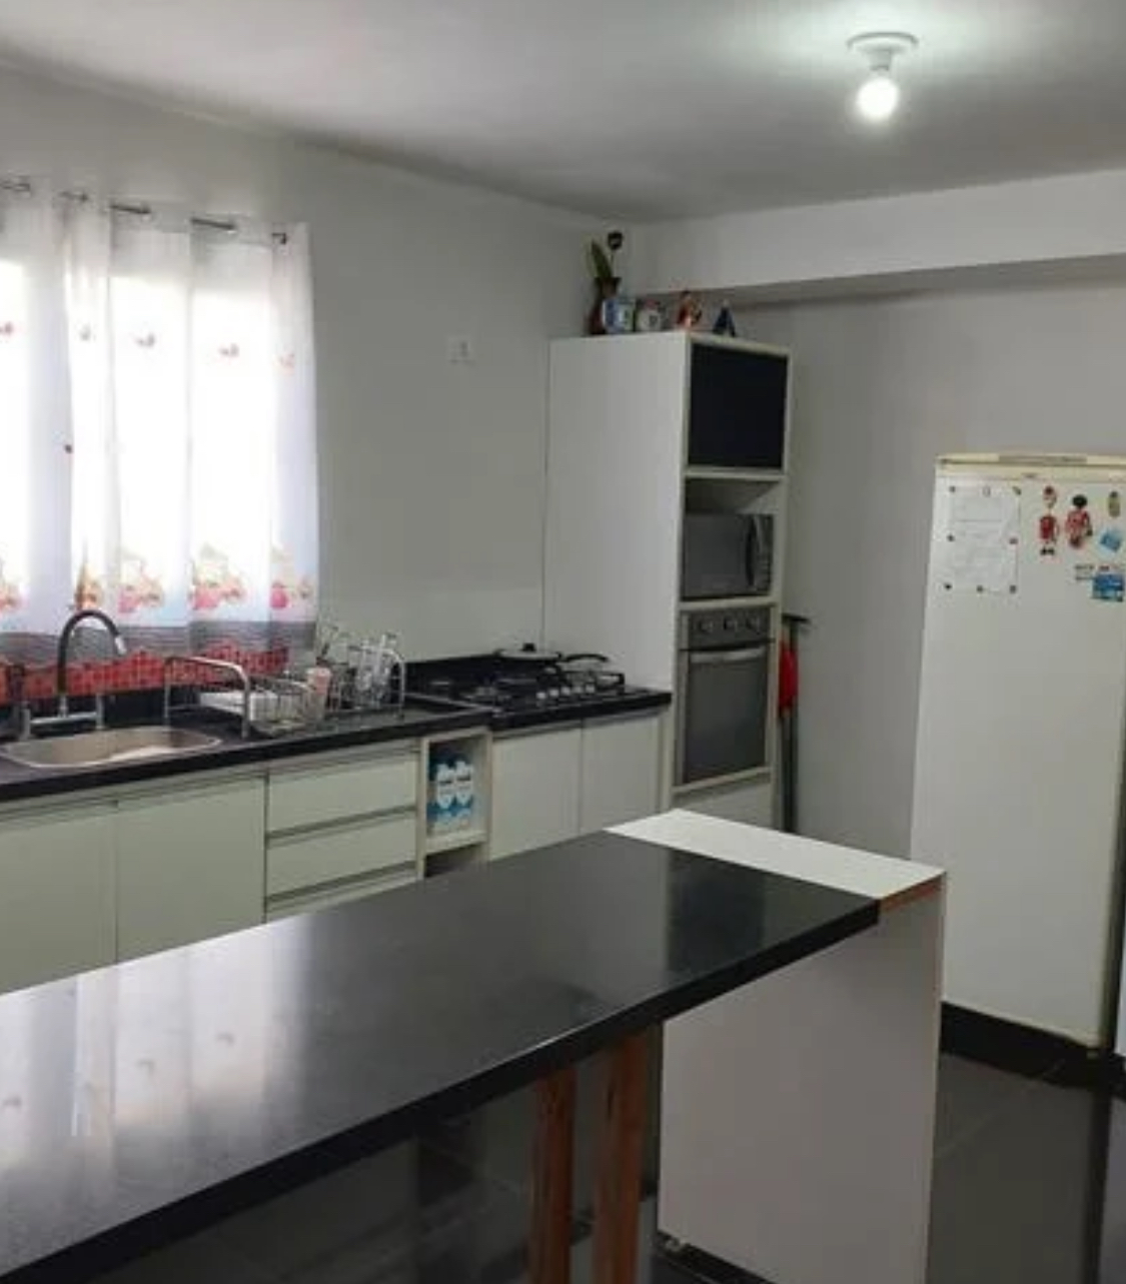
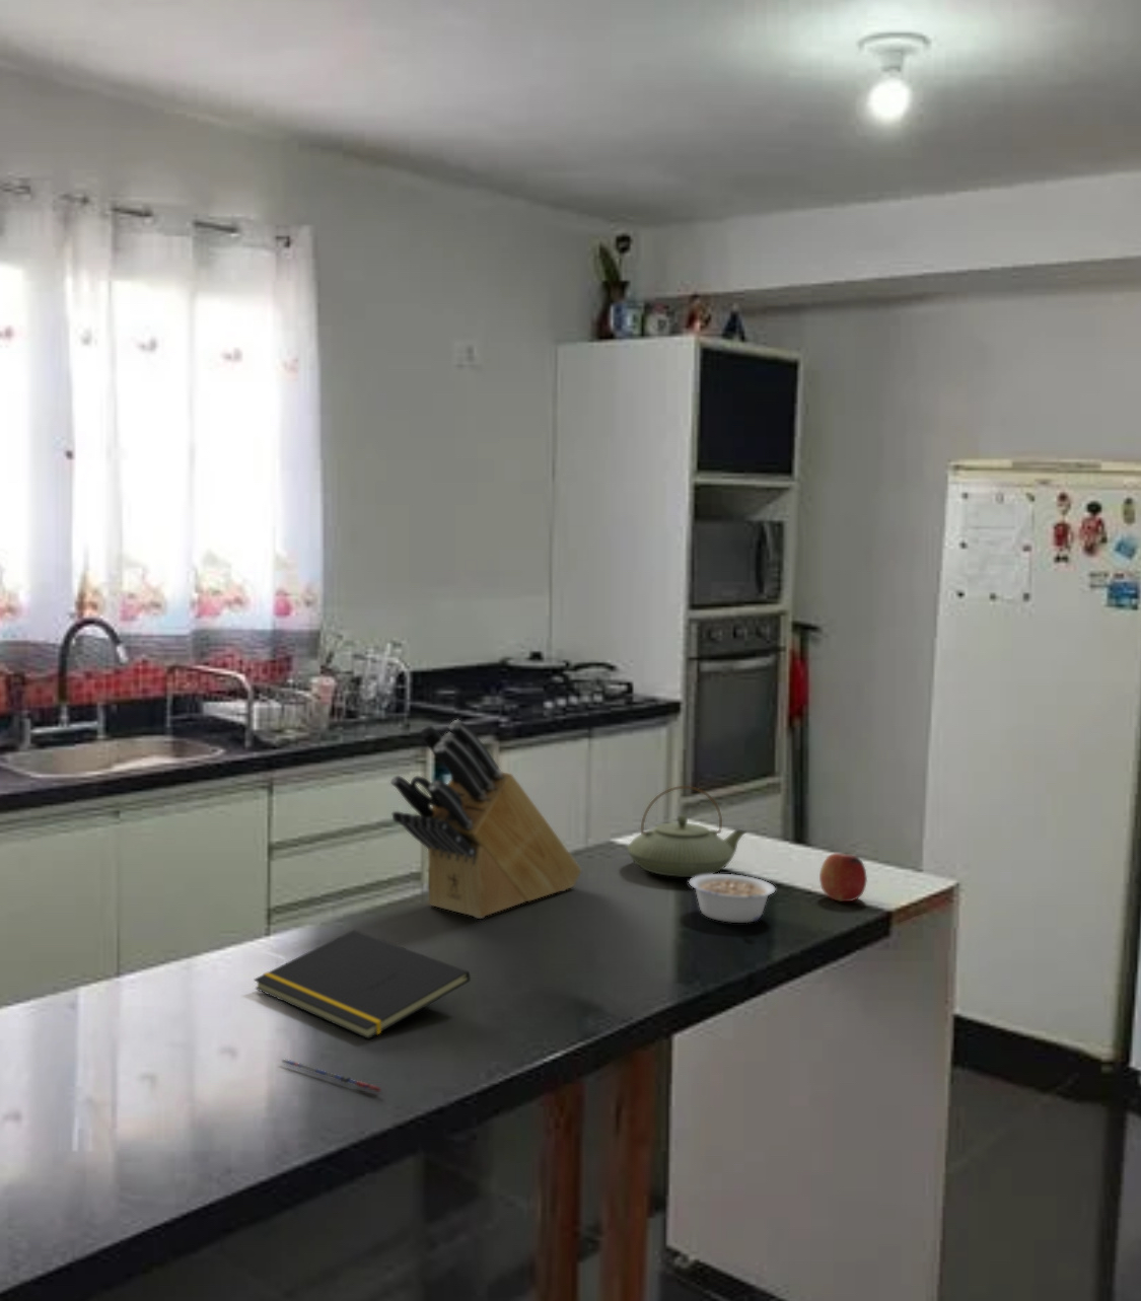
+ legume [687,873,777,924]
+ fruit [819,853,868,903]
+ notepad [252,929,471,1040]
+ pen [280,1058,382,1093]
+ teapot [625,784,747,878]
+ knife block [390,719,583,919]
